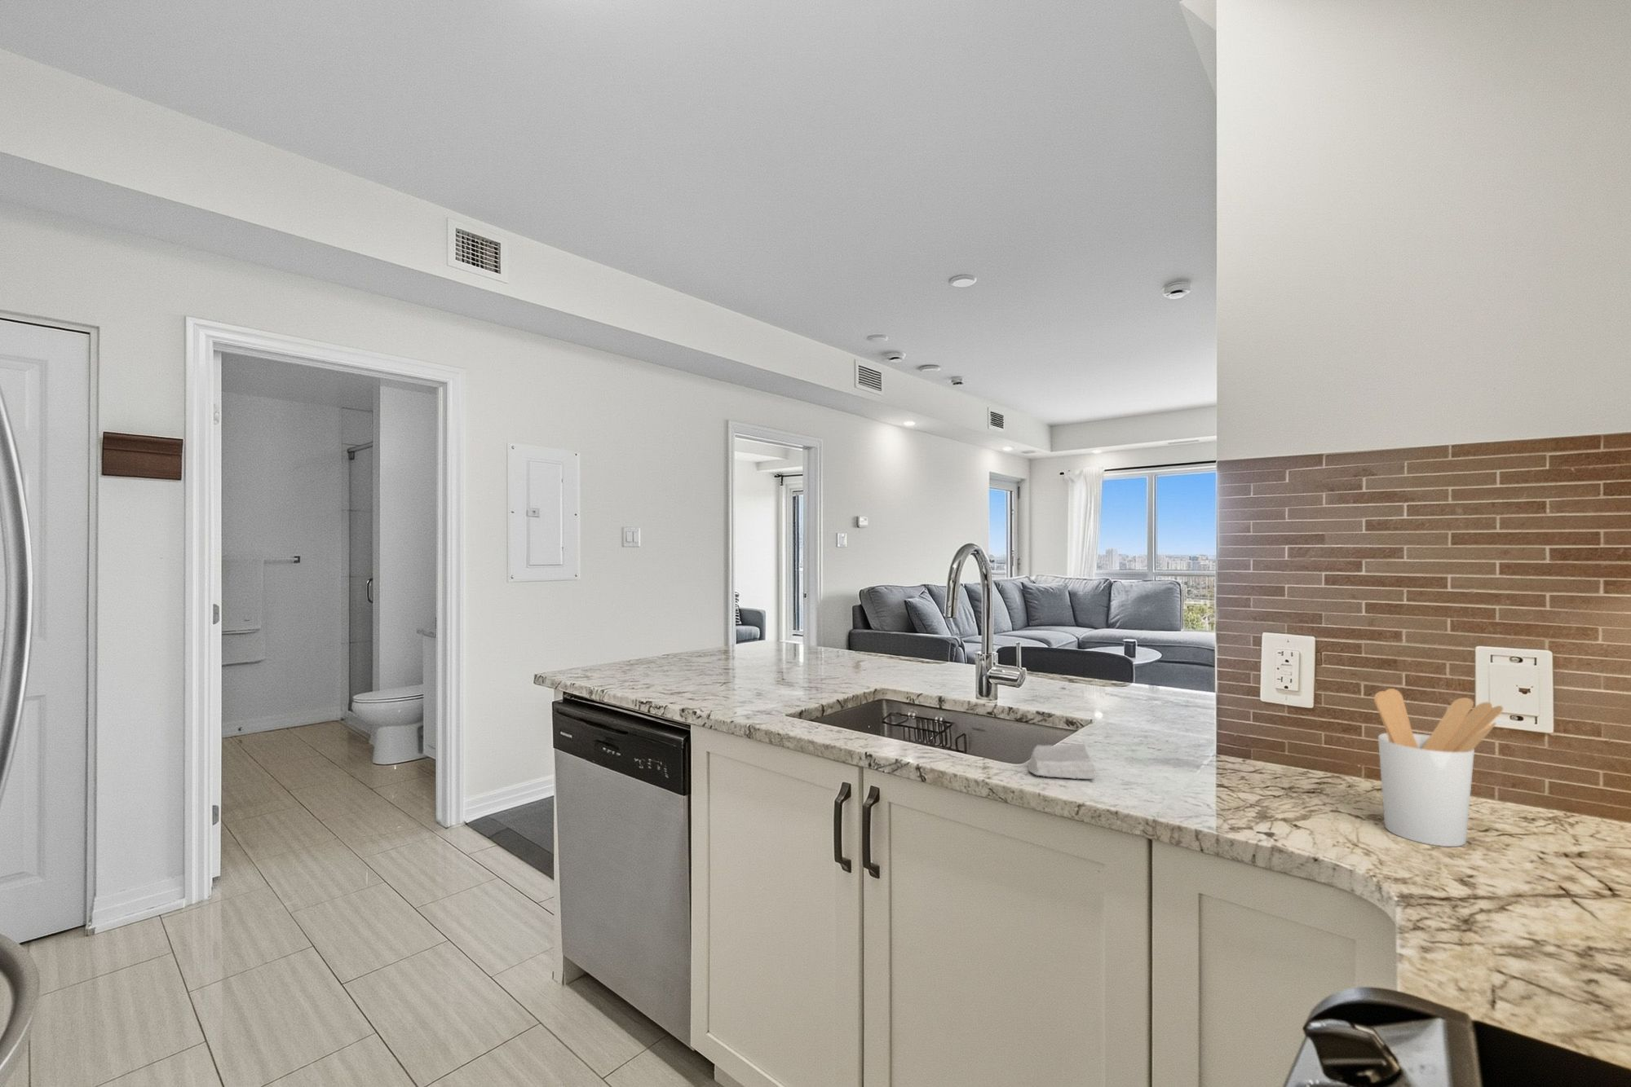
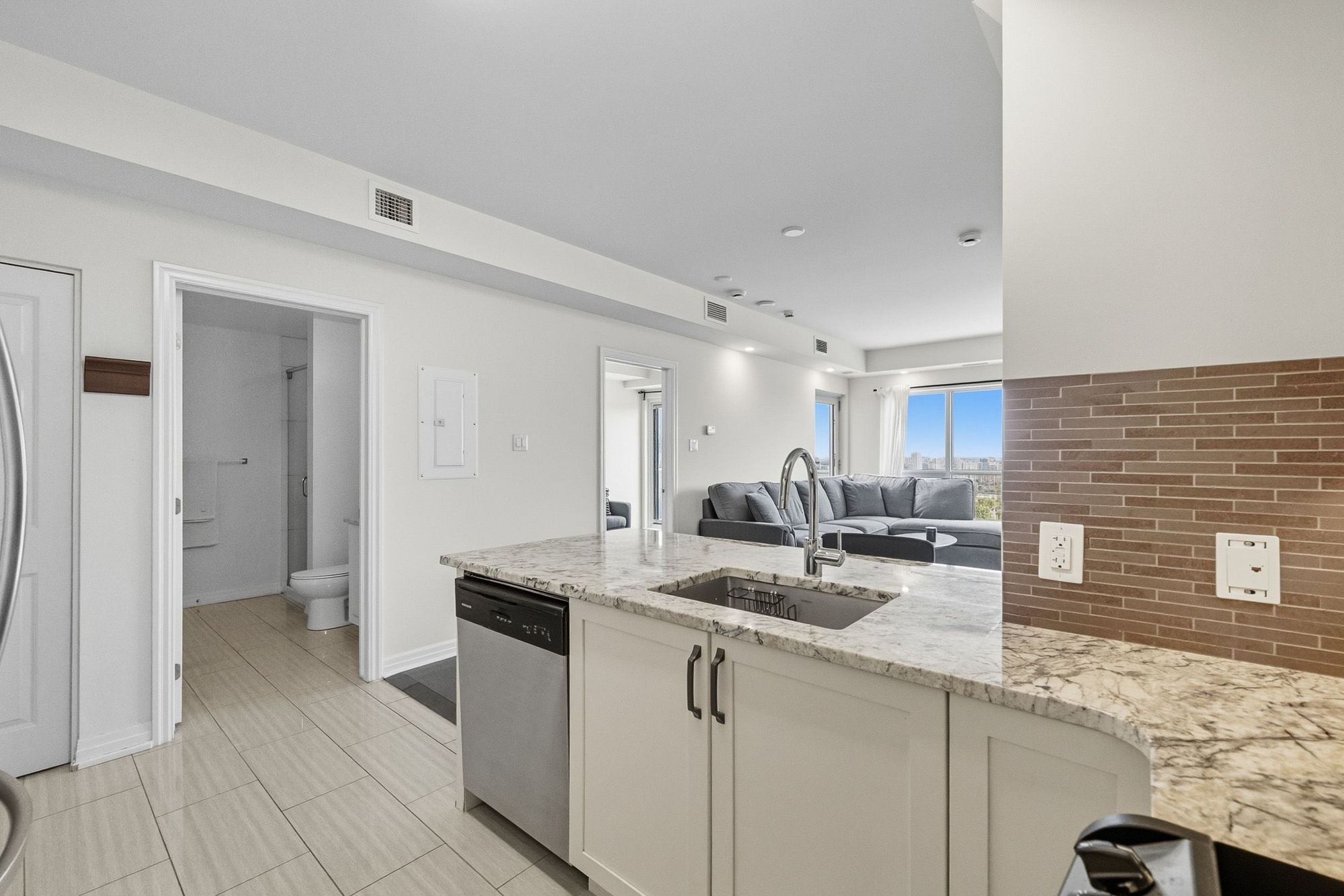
- utensil holder [1374,688,1505,848]
- soap bar [1028,744,1096,780]
